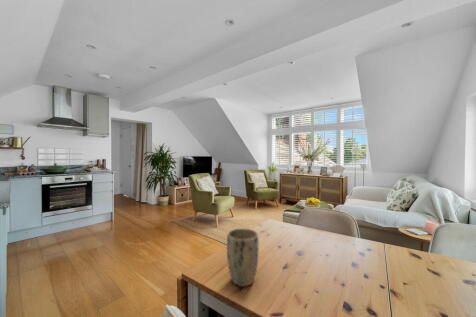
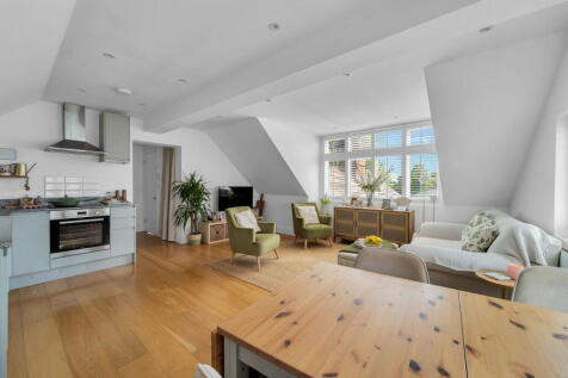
- plant pot [226,227,260,288]
